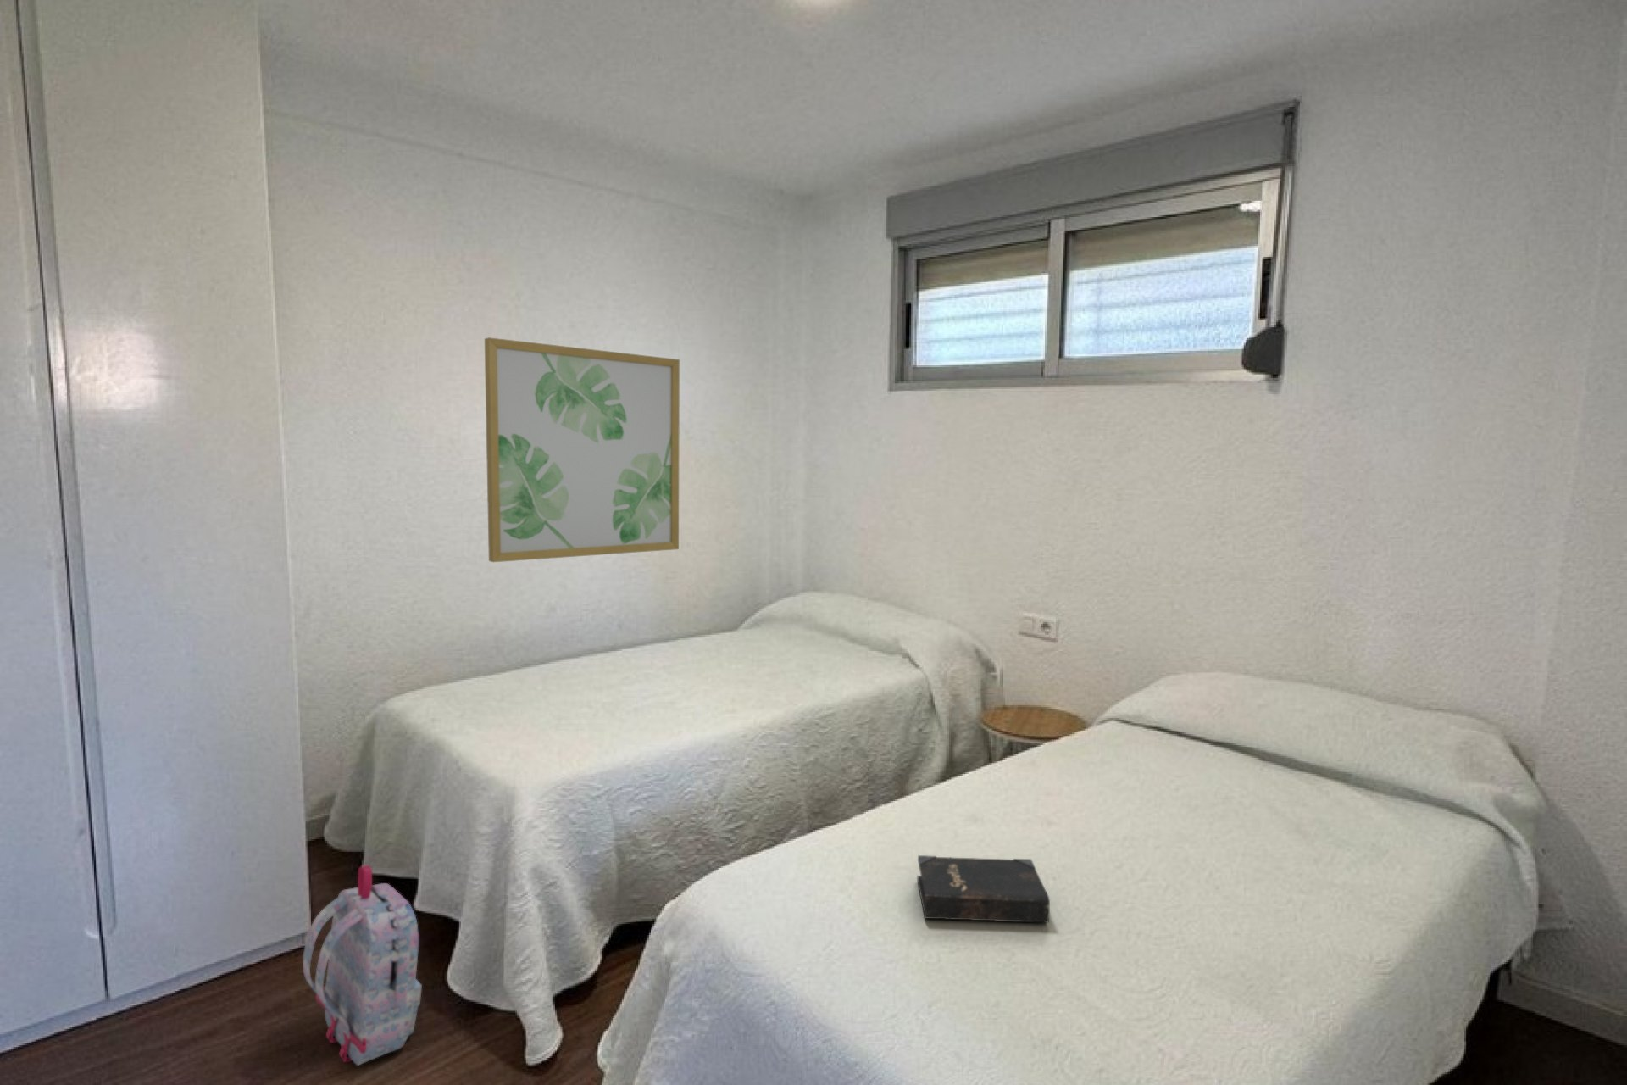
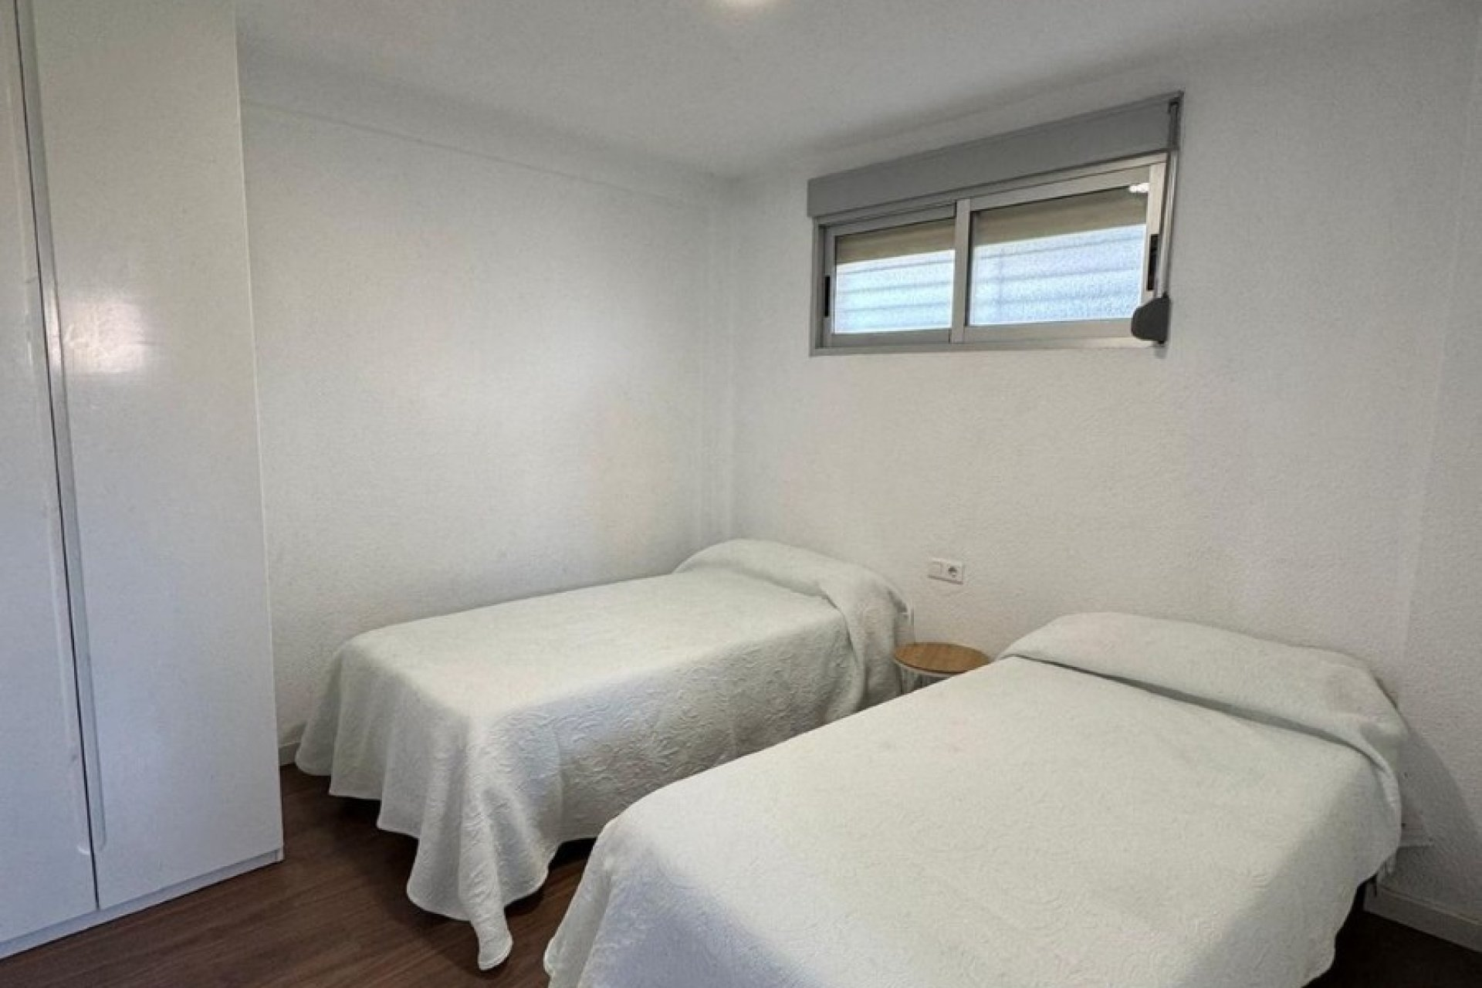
- hardback book [916,855,1051,924]
- wall art [484,337,680,563]
- backpack [301,865,422,1067]
